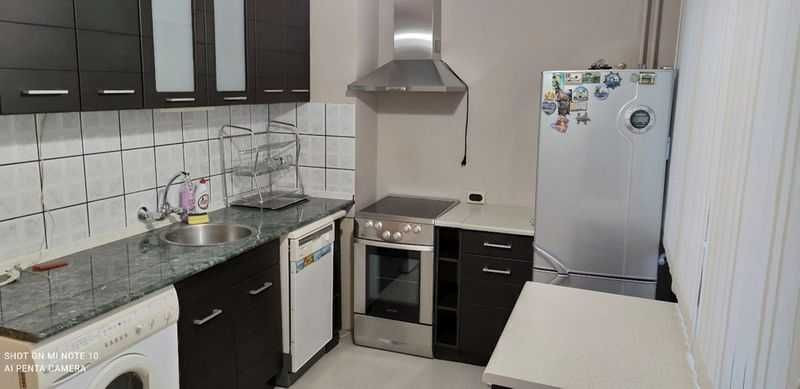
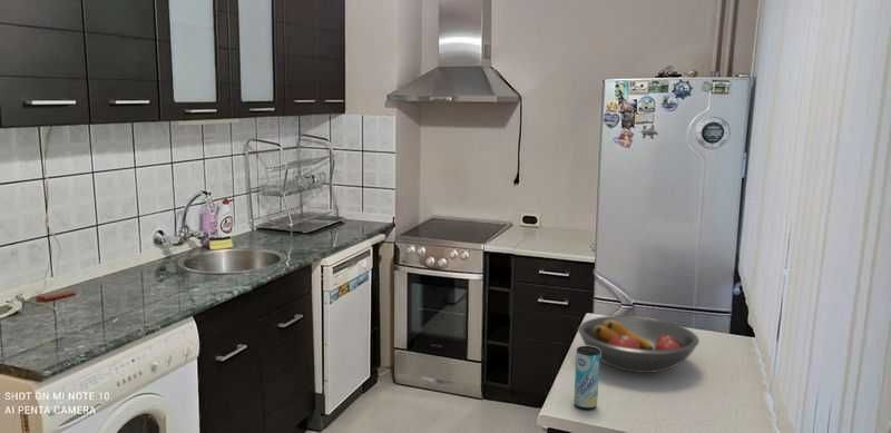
+ fruit bowl [577,315,701,374]
+ beverage can [572,345,600,411]
